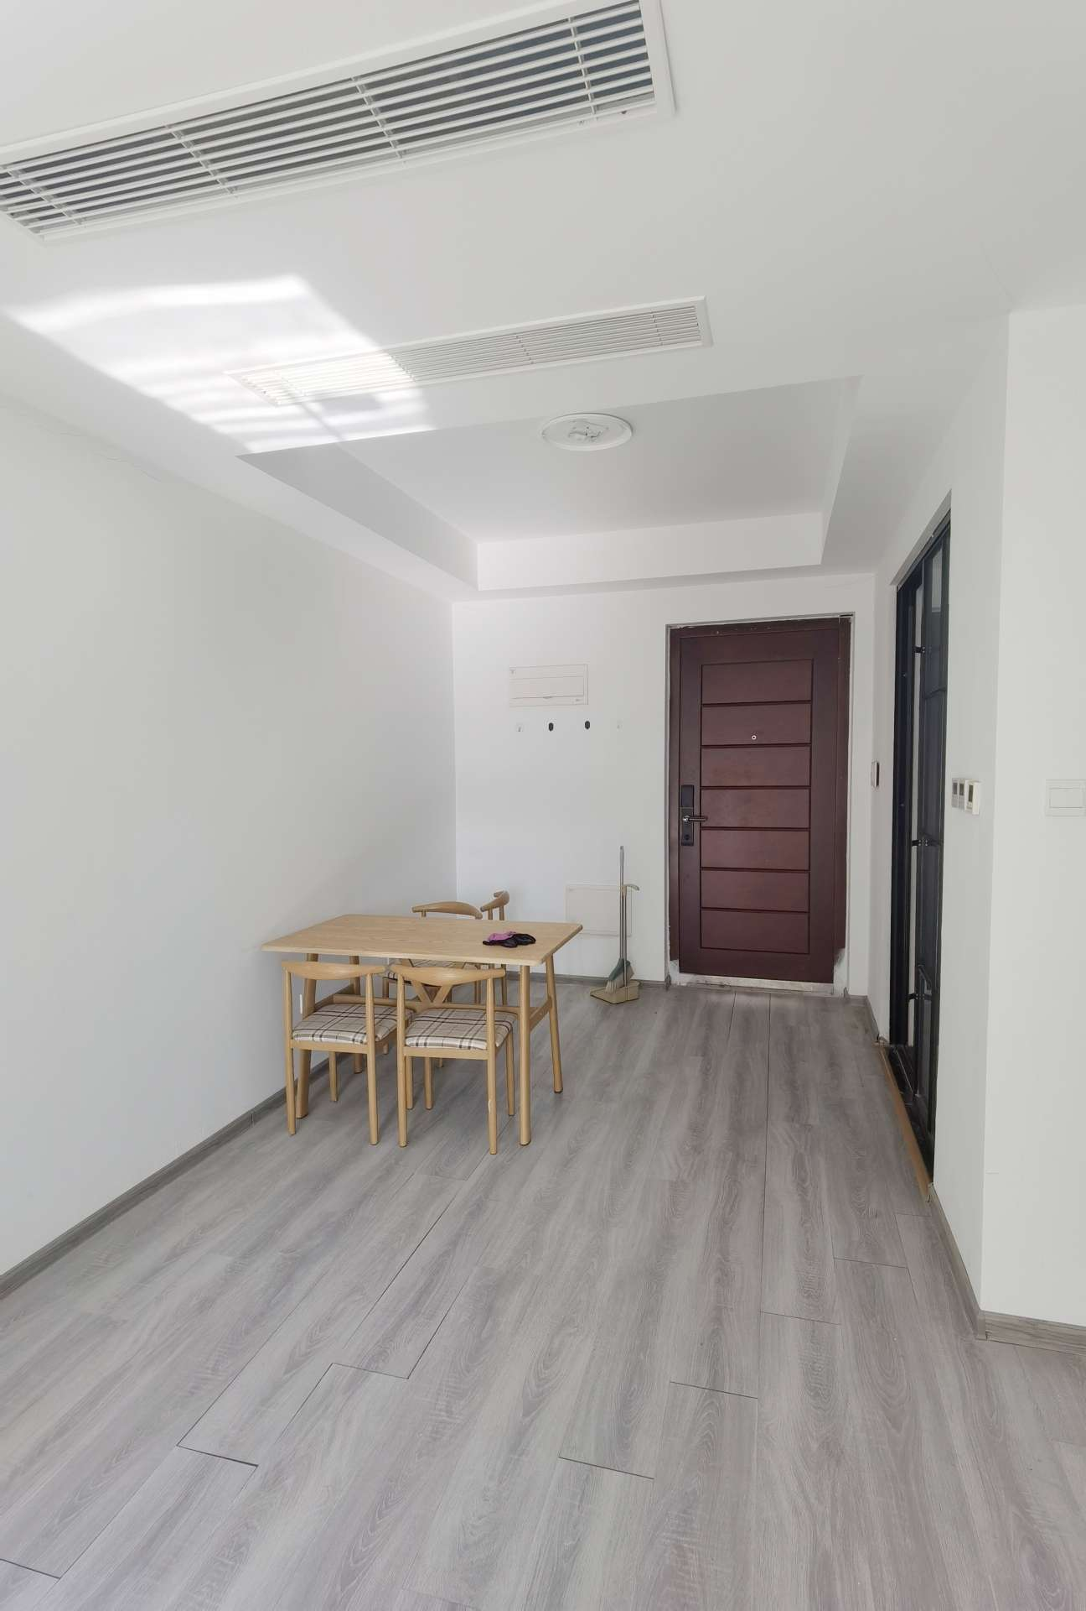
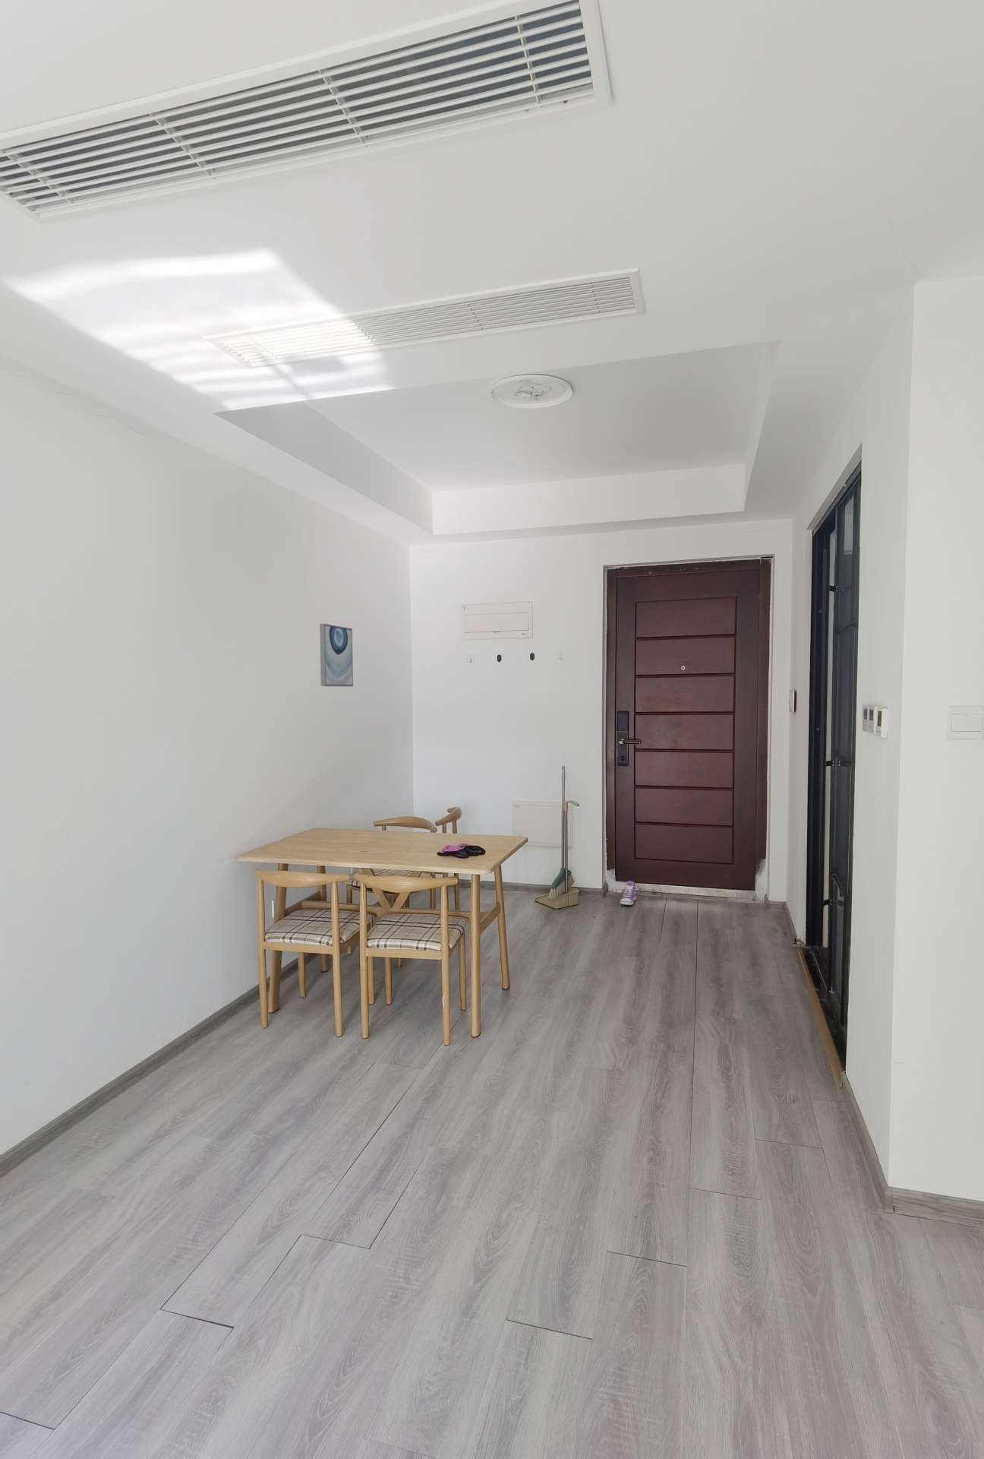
+ sneaker [619,880,637,905]
+ wall art [318,623,354,688]
